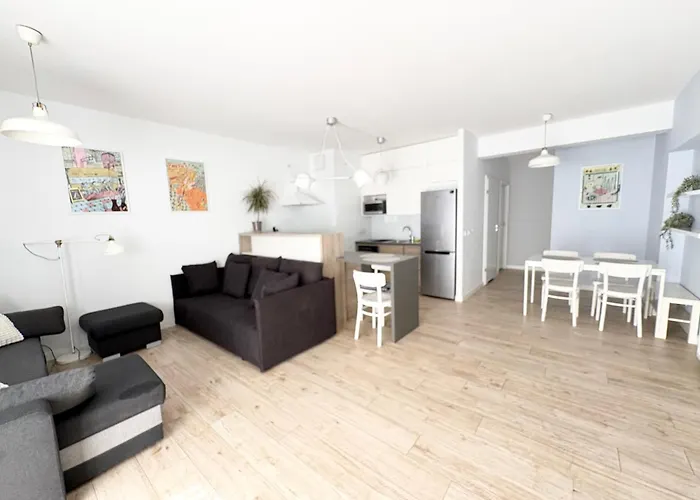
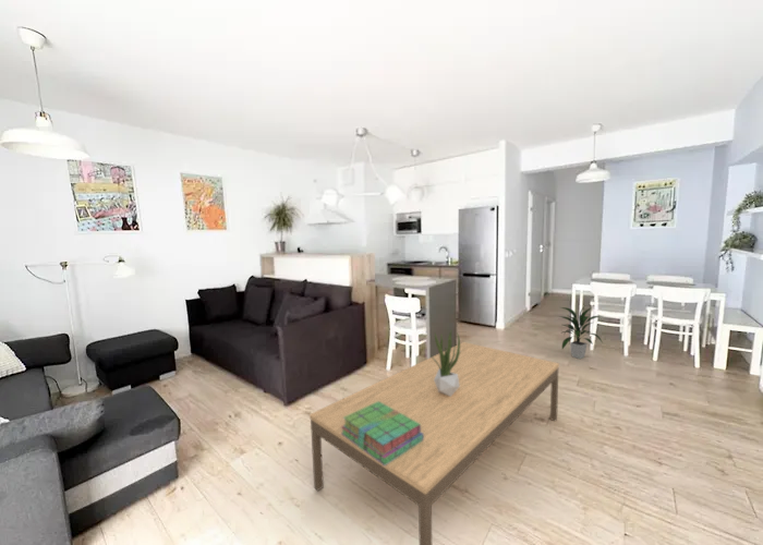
+ potted plant [431,330,461,397]
+ stack of books [341,401,424,465]
+ coffee table [308,341,560,545]
+ indoor plant [557,304,604,360]
